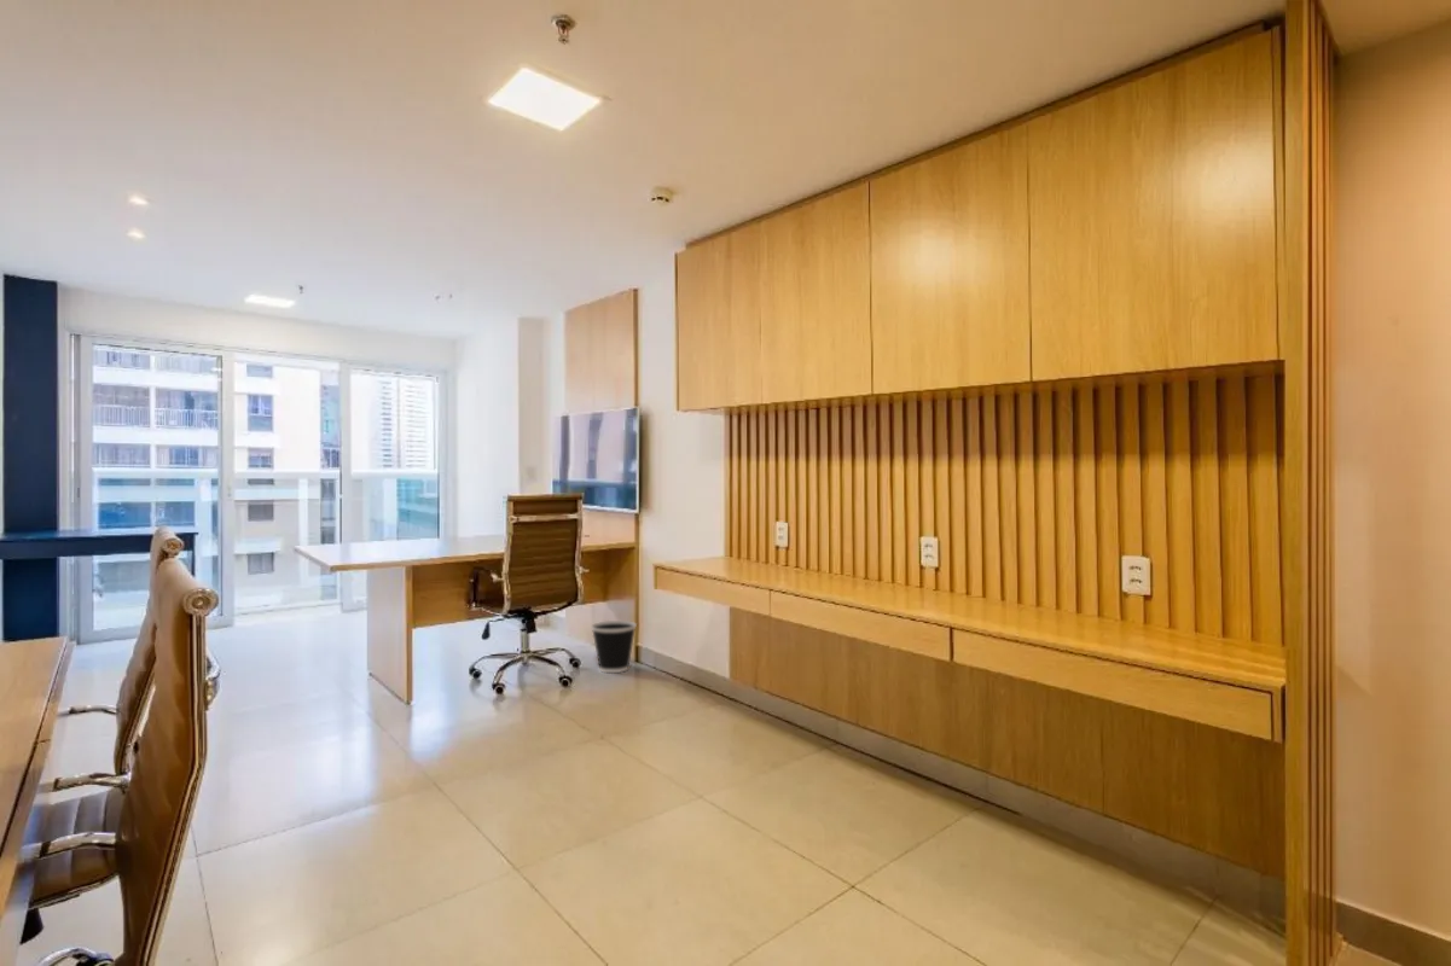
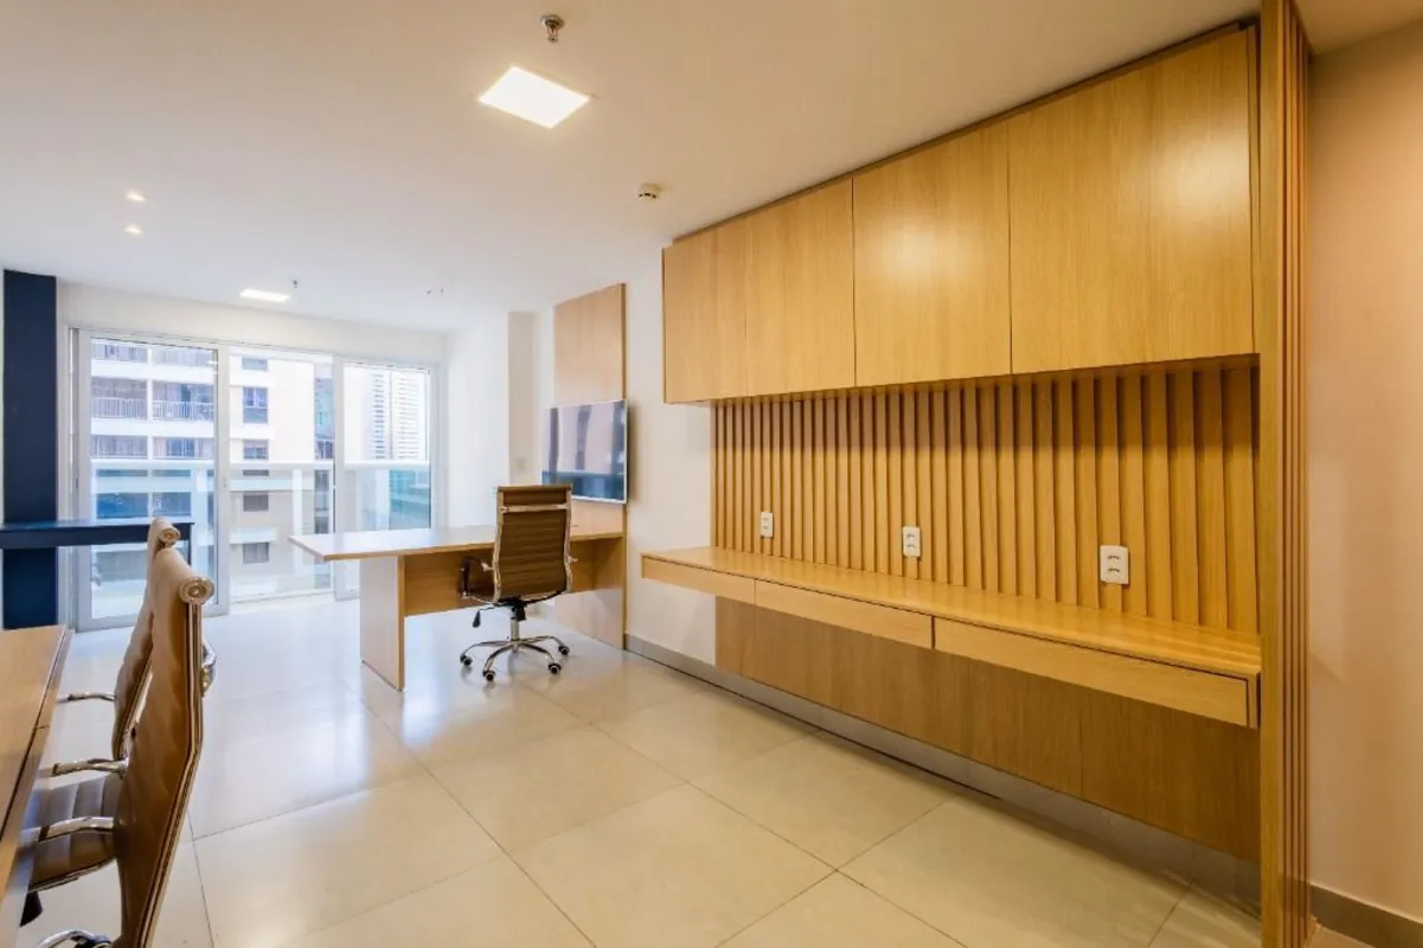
- wastebasket [590,619,638,674]
